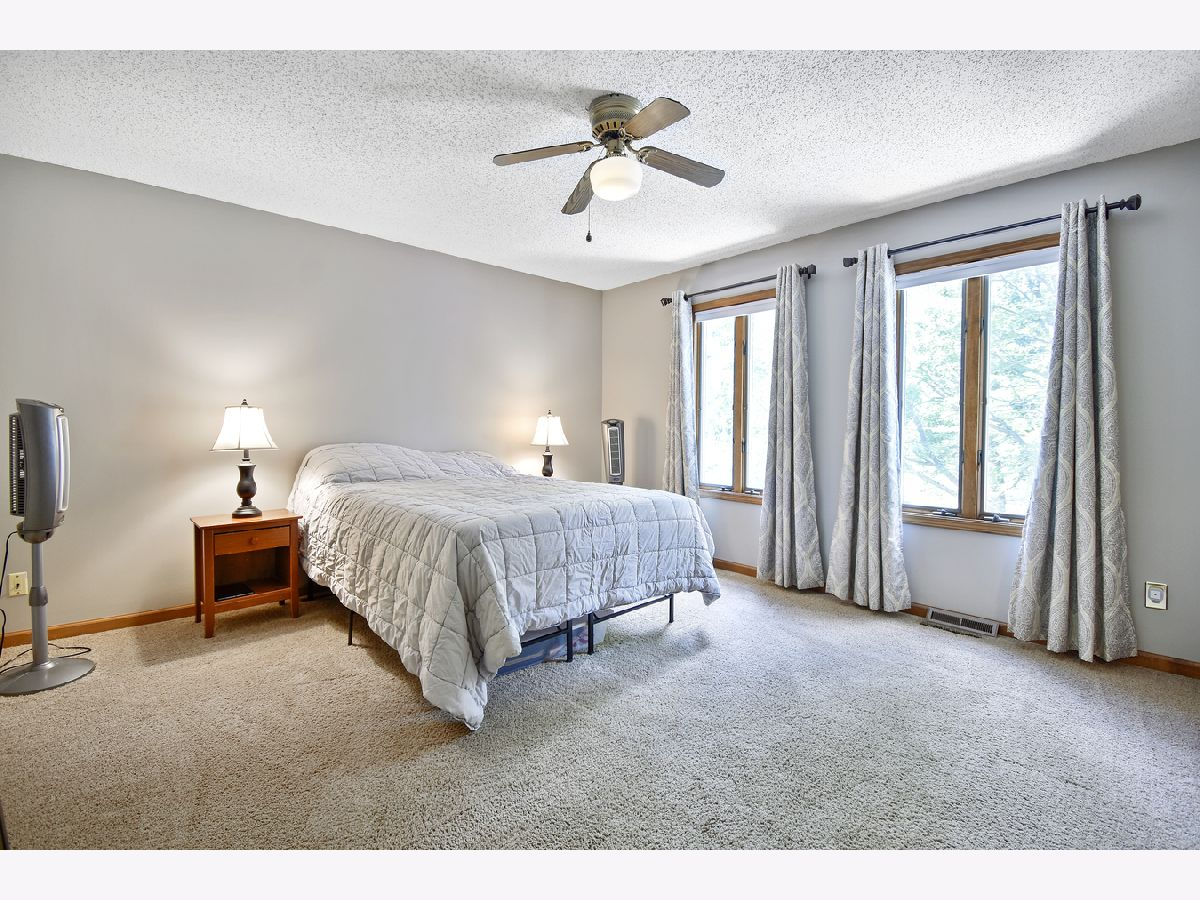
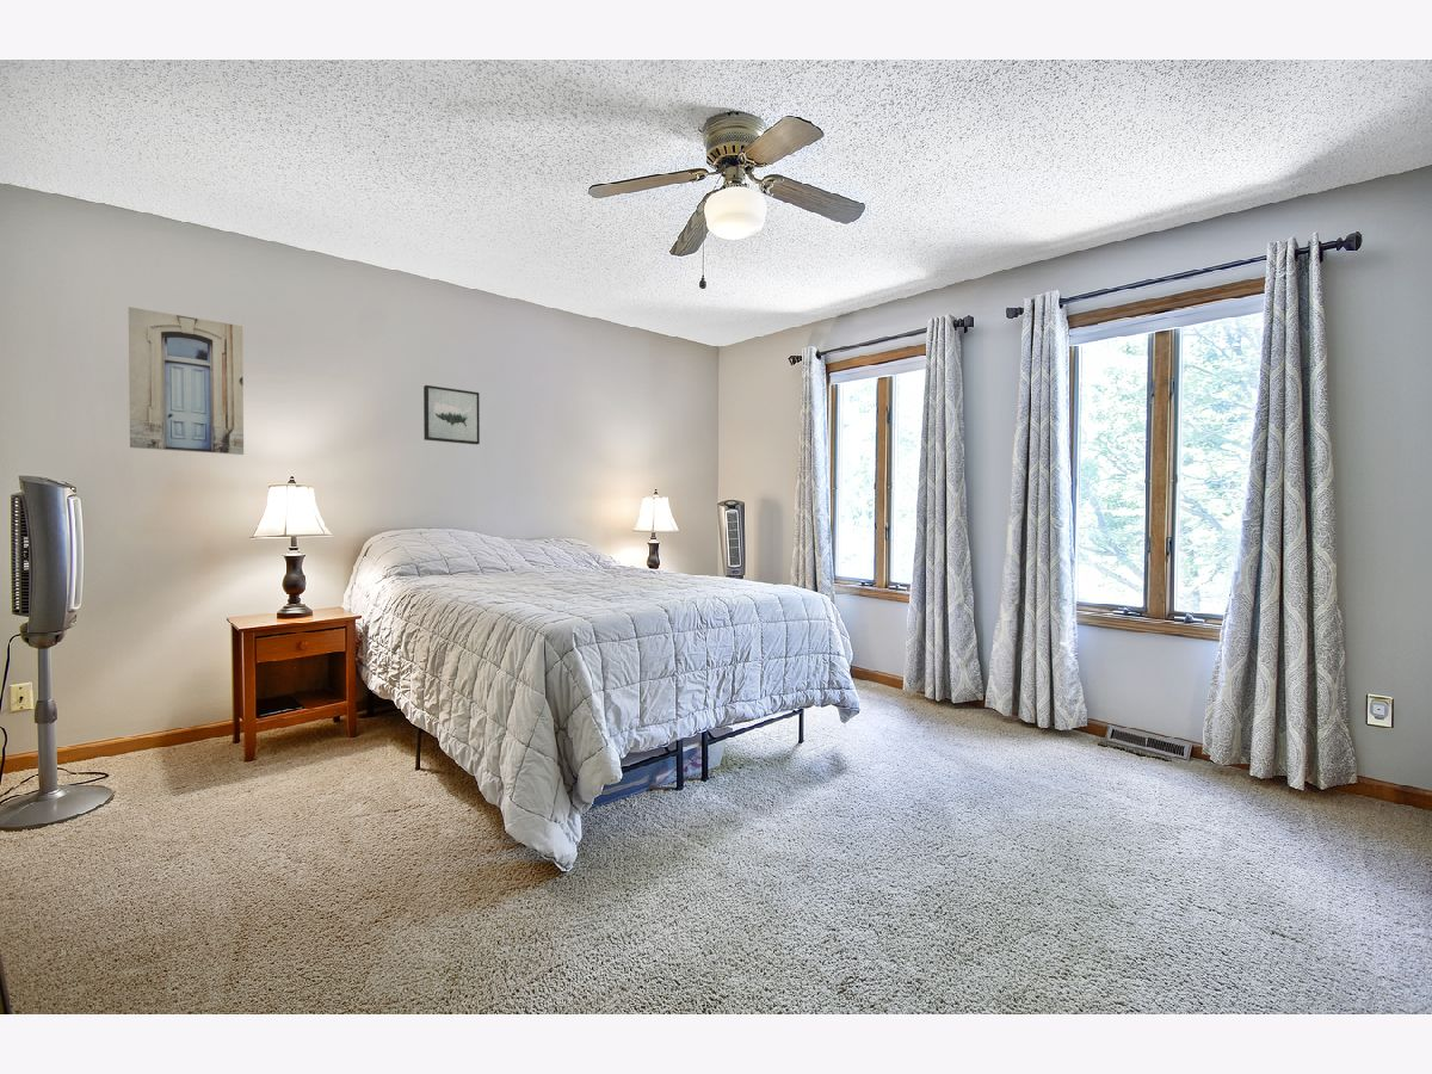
+ wall art [422,384,481,445]
+ wall art [128,305,245,456]
